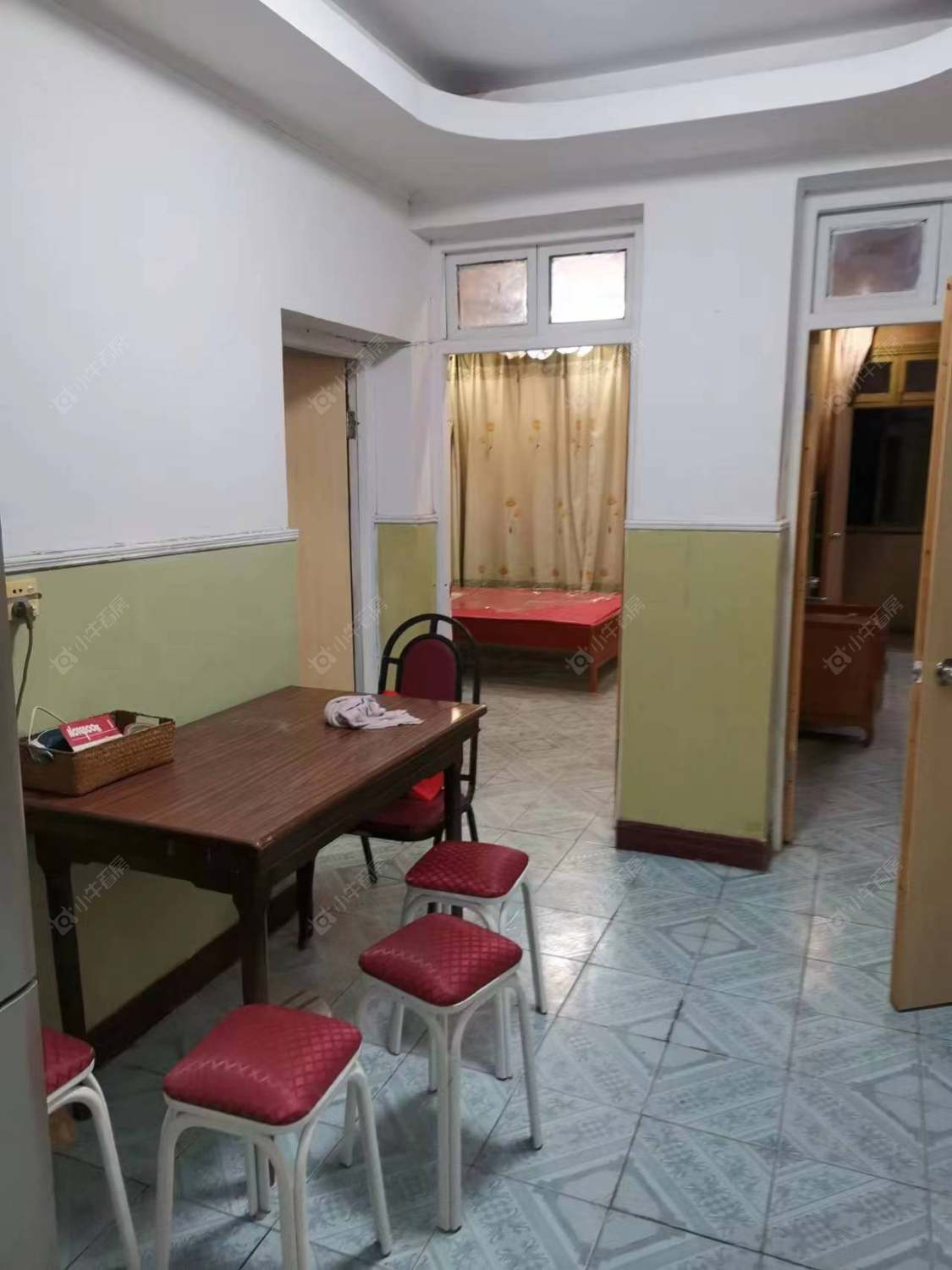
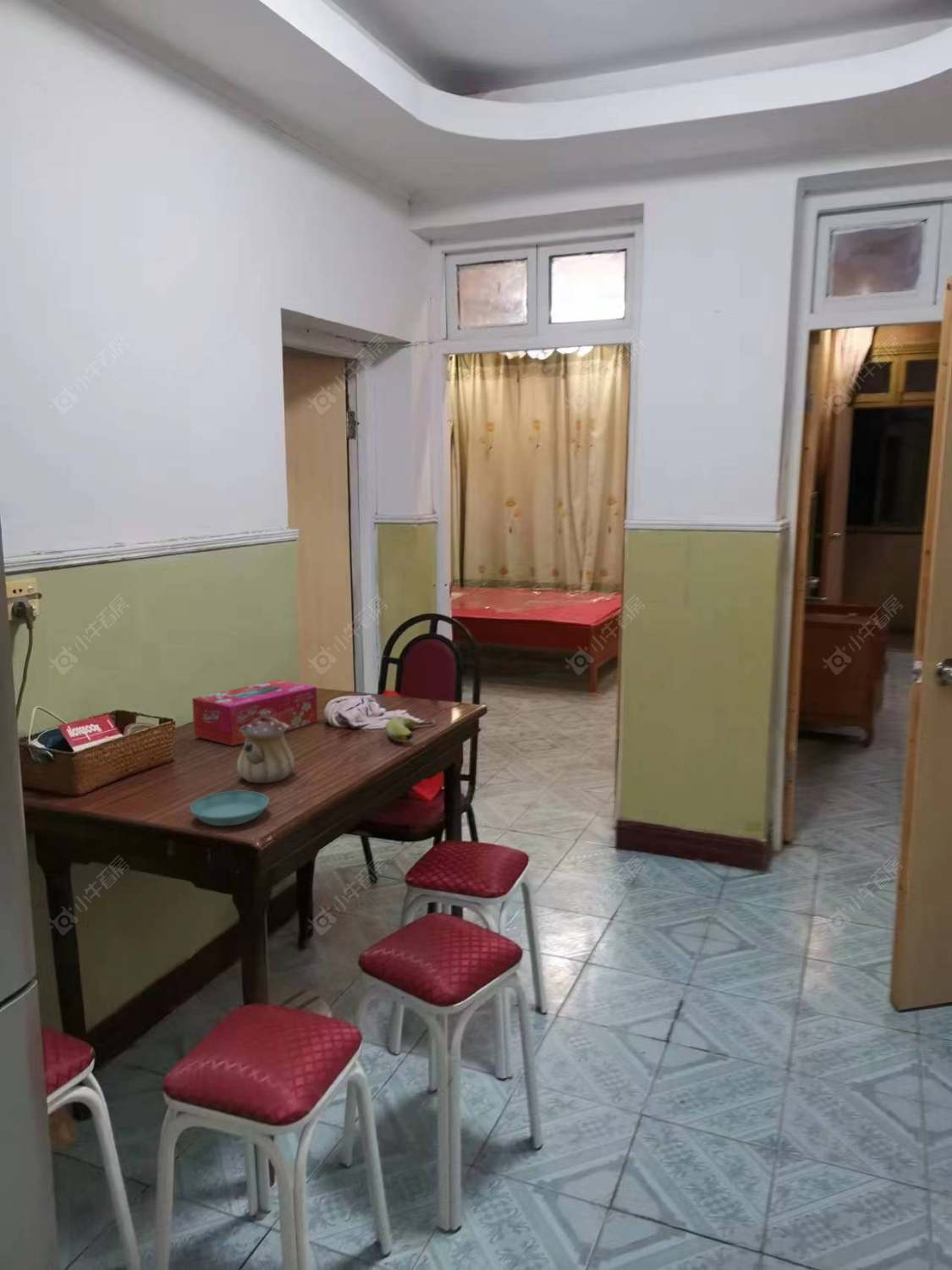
+ teapot [236,709,295,784]
+ fruit [385,715,436,743]
+ tissue box [191,679,318,747]
+ saucer [190,790,270,827]
